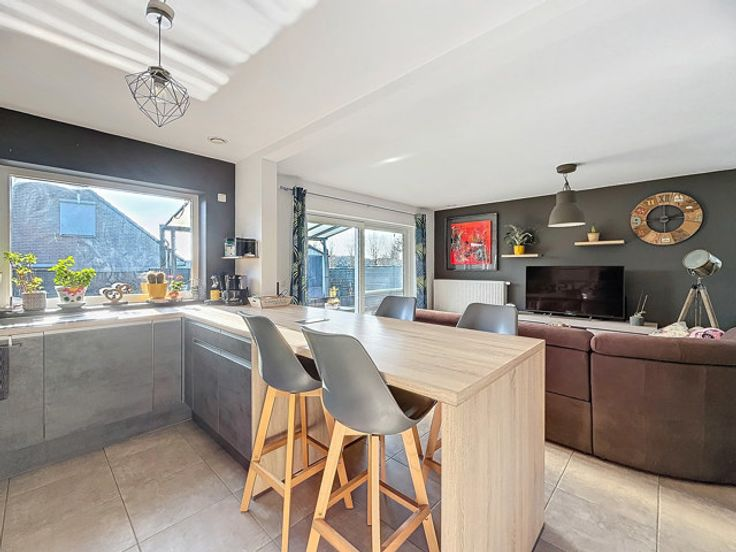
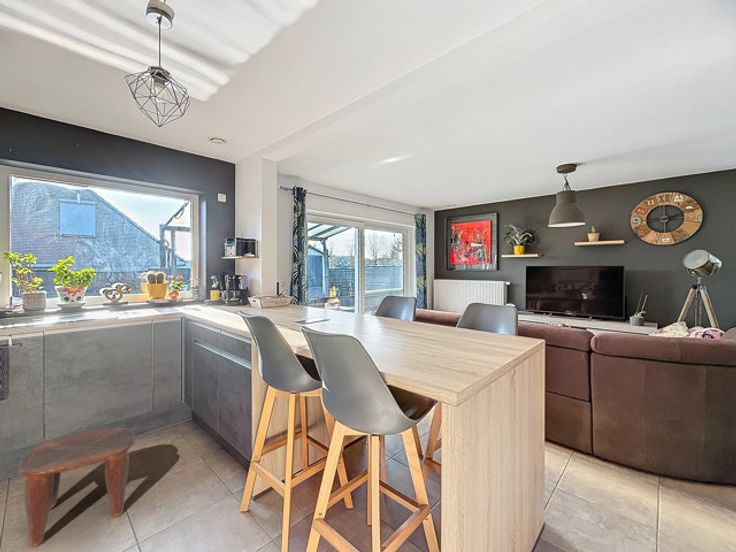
+ stool [17,427,135,547]
